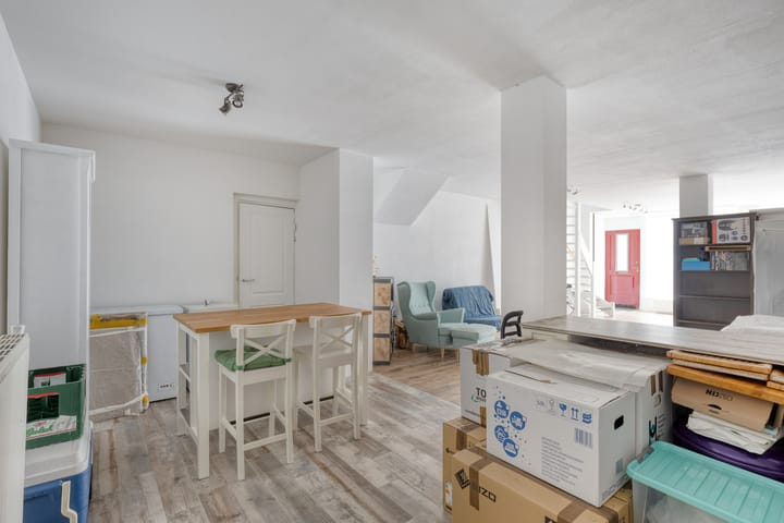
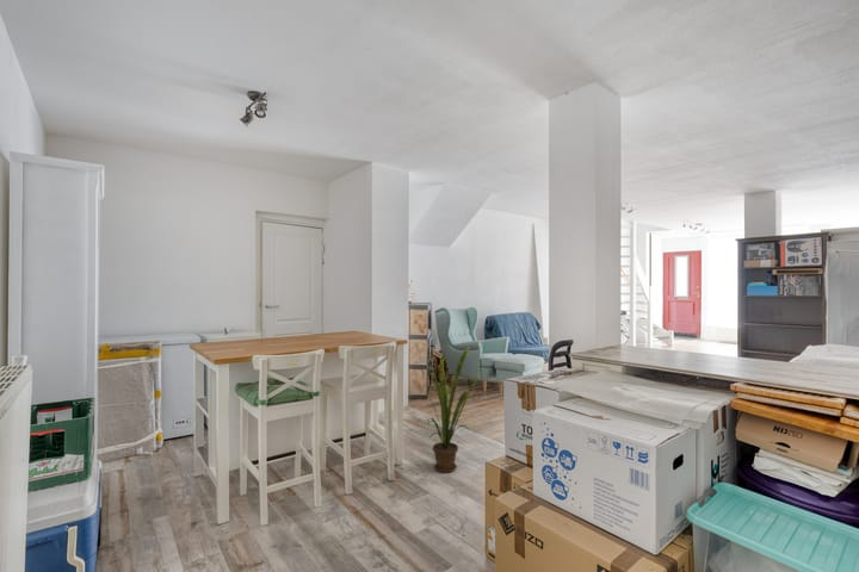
+ house plant [424,344,482,473]
